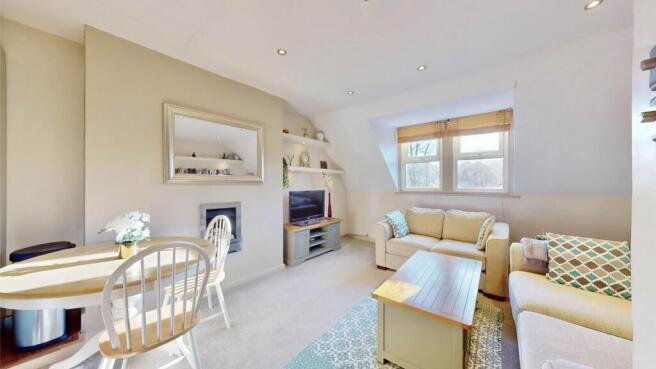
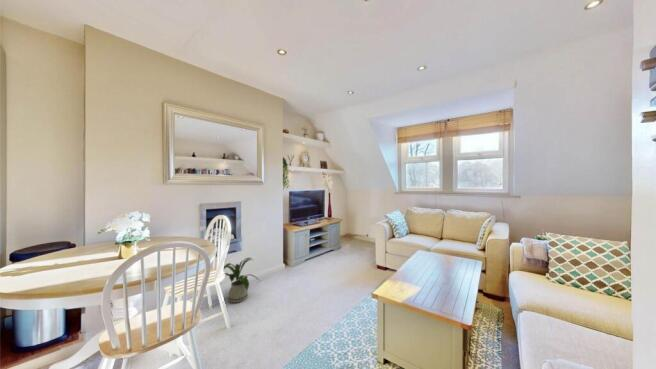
+ house plant [223,257,262,304]
